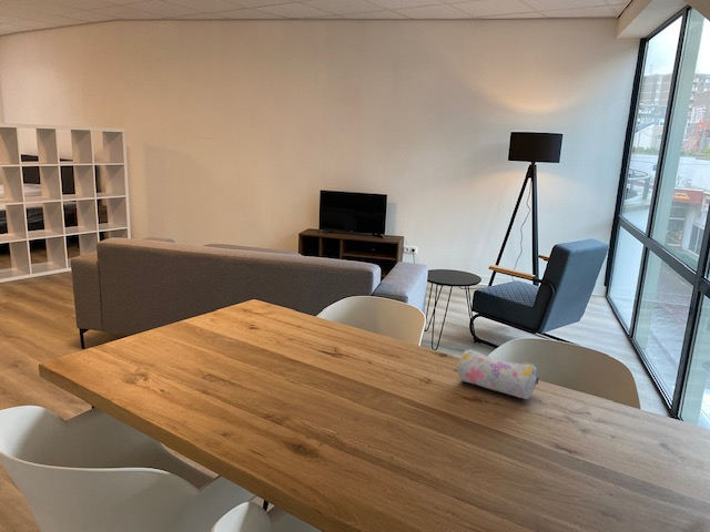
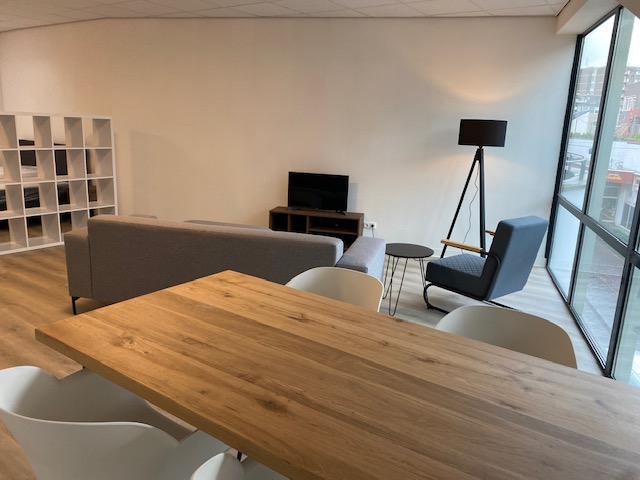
- pencil case [457,348,540,400]
